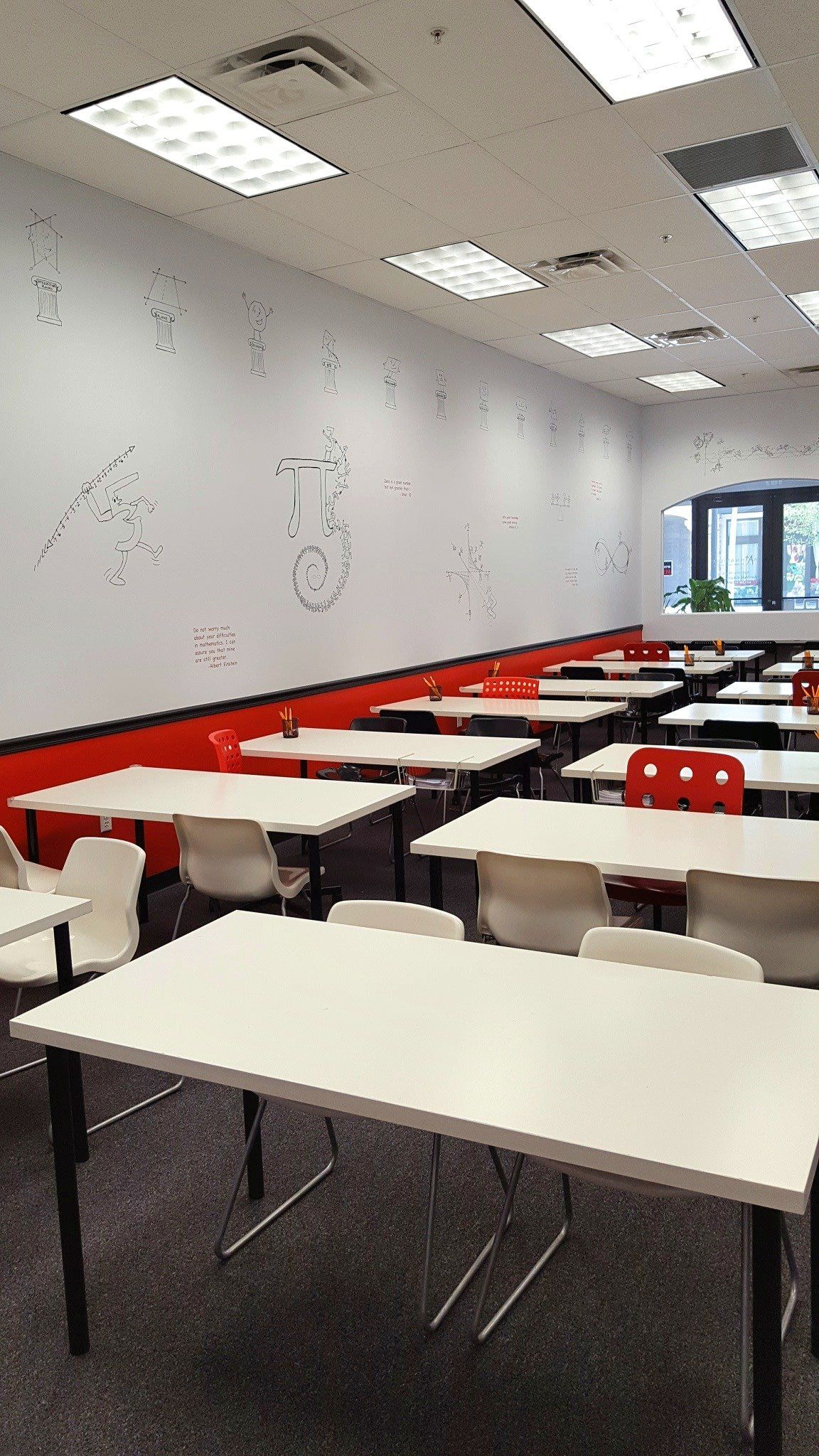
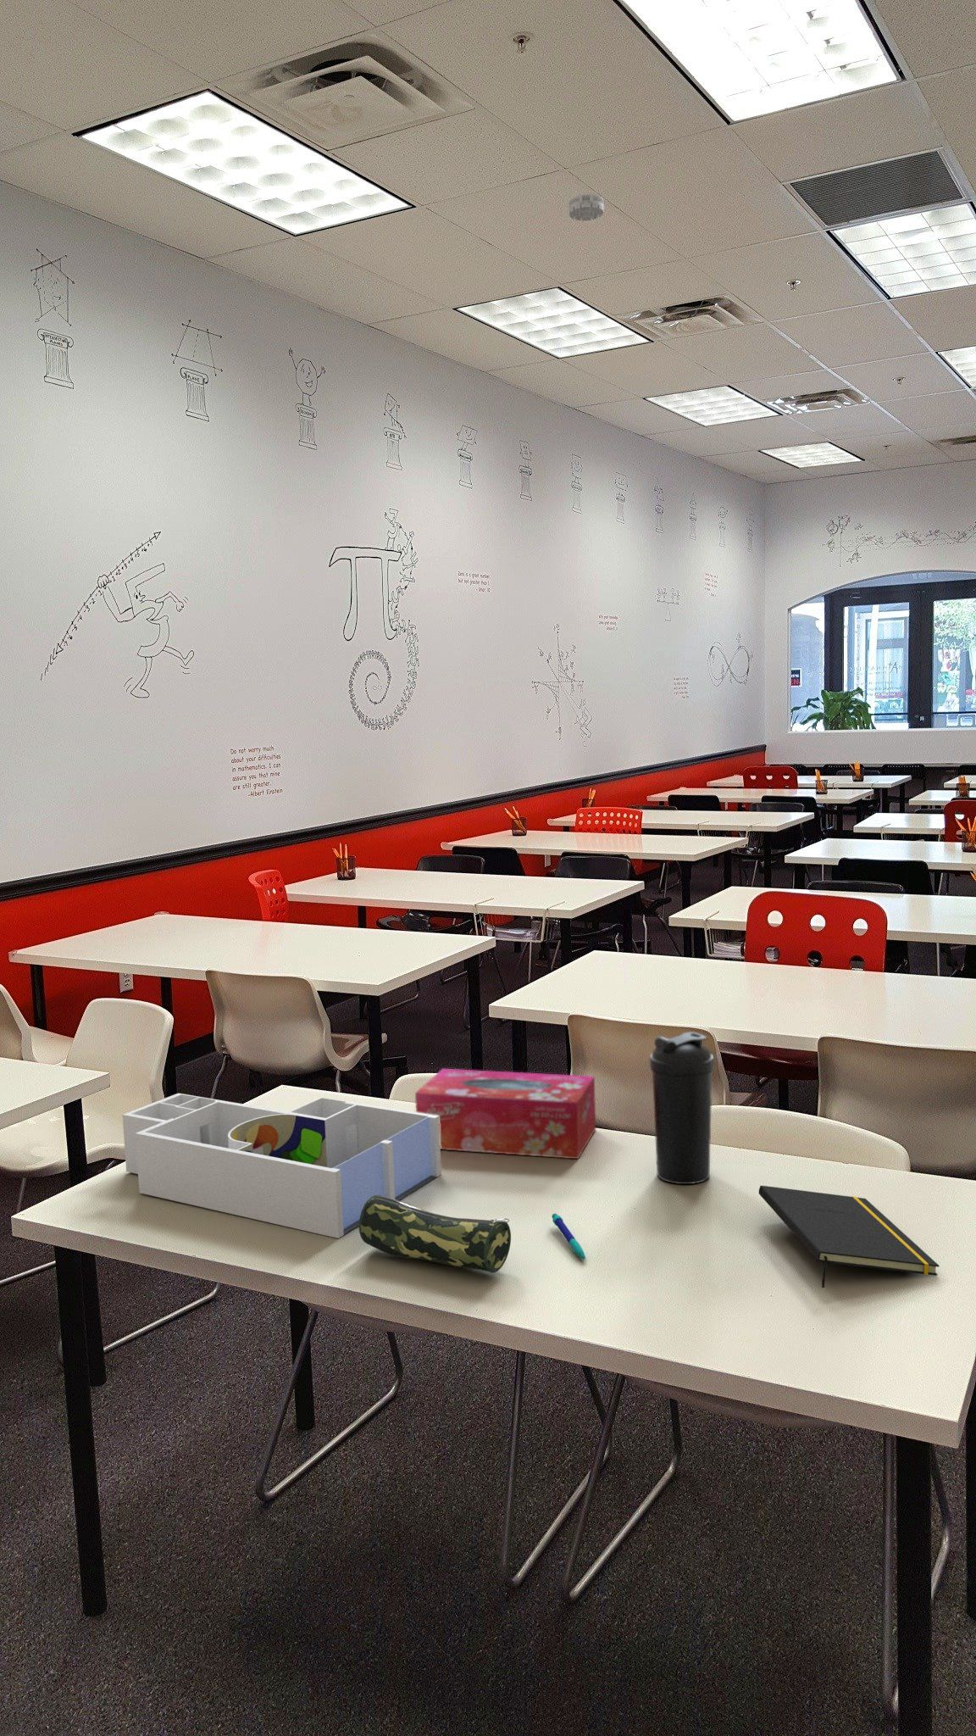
+ water bottle [649,1031,715,1185]
+ pen [551,1213,586,1260]
+ desk organizer [122,1092,442,1239]
+ smoke detector [567,193,605,222]
+ pencil case [359,1195,511,1273]
+ tissue box [415,1068,597,1160]
+ notepad [758,1185,940,1289]
